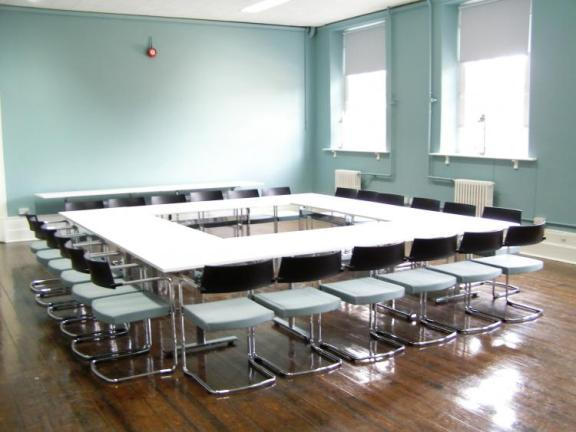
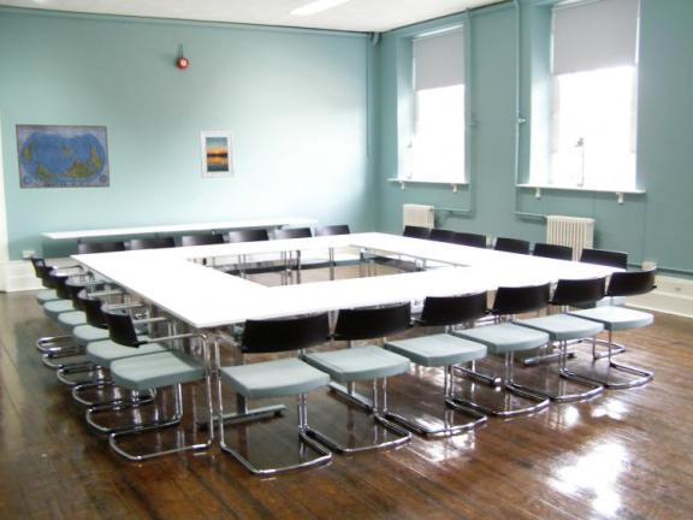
+ world map [14,123,111,190]
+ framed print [199,130,236,179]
